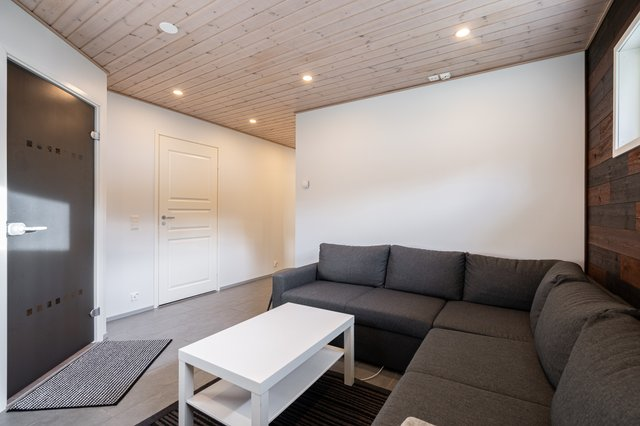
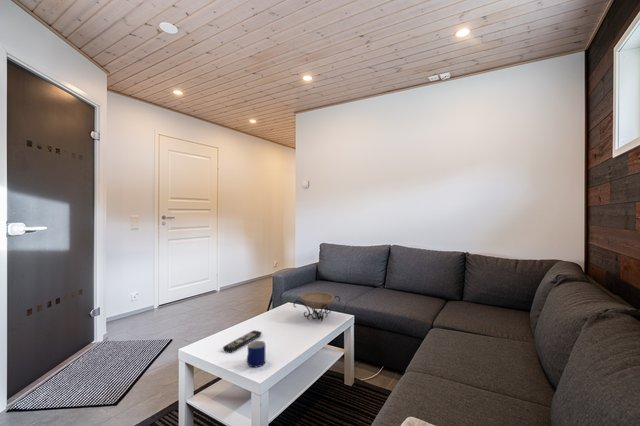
+ mug [246,340,266,368]
+ remote control [222,329,263,353]
+ decorative bowl [292,291,341,323]
